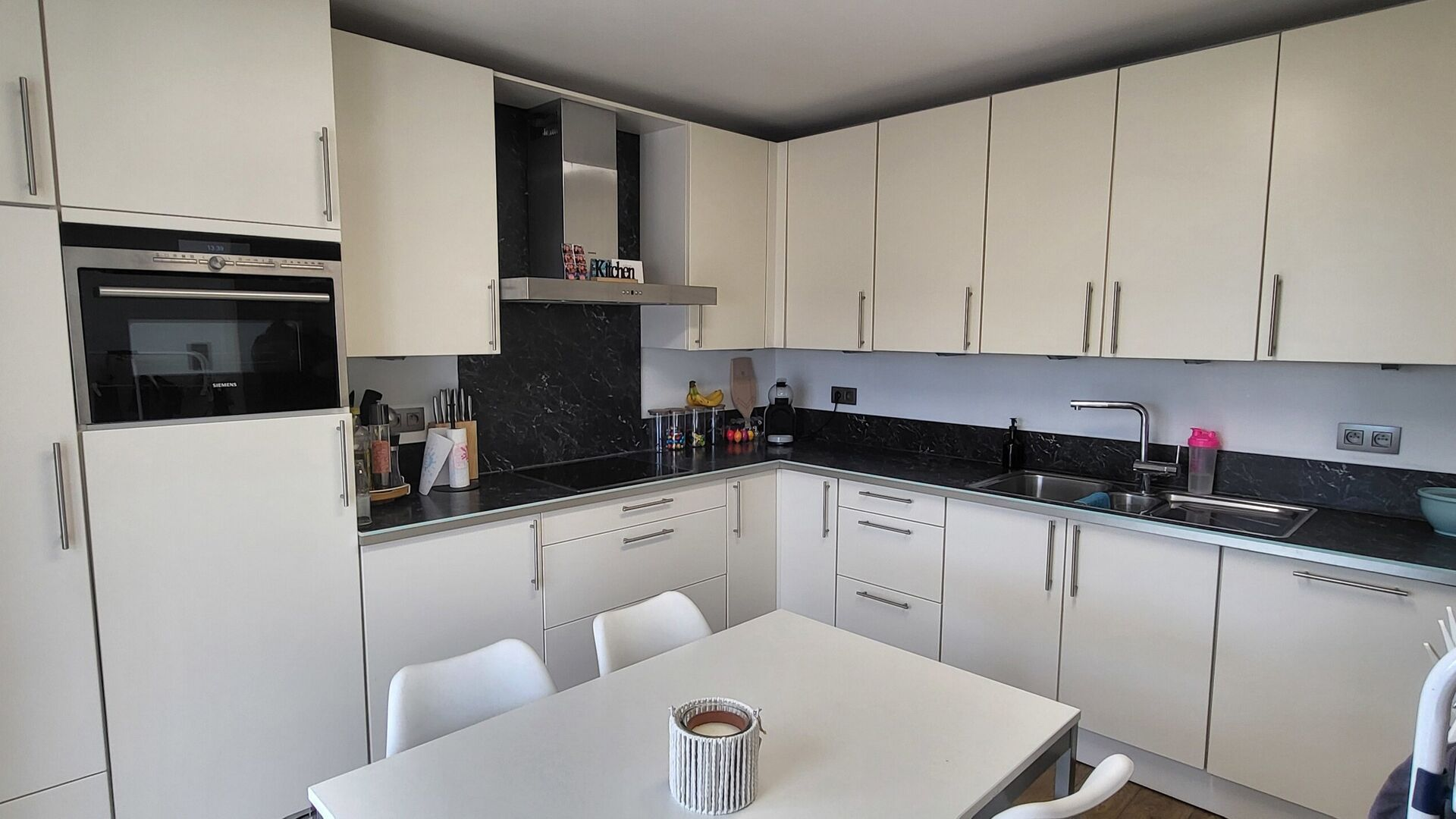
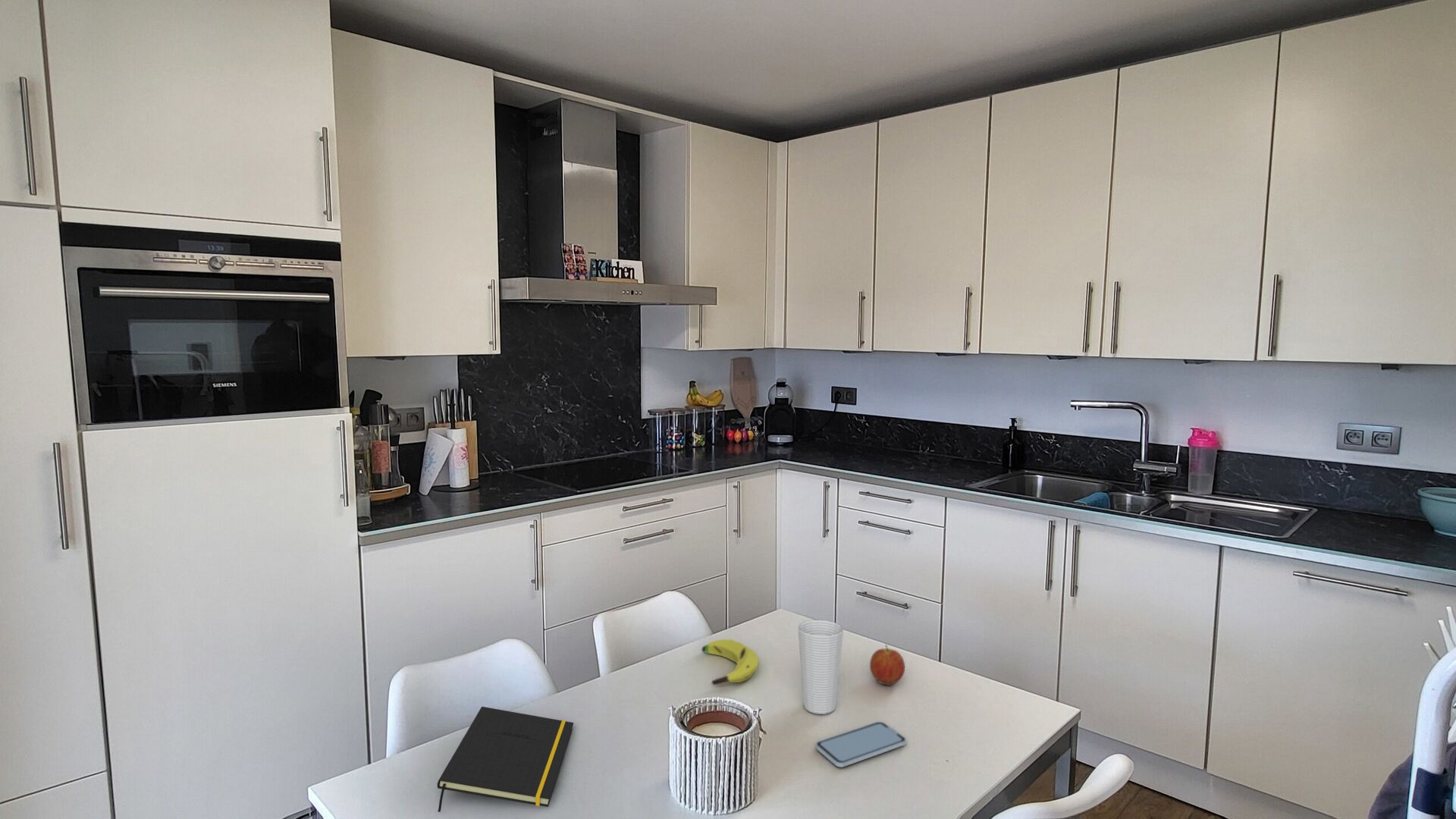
+ banana [701,639,760,686]
+ cup [797,619,844,715]
+ smartphone [815,721,907,768]
+ fruit [869,644,905,686]
+ notepad [437,706,574,813]
